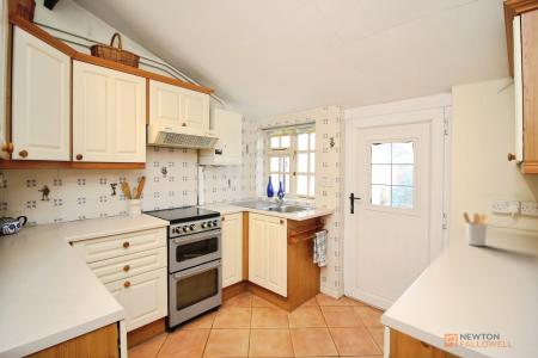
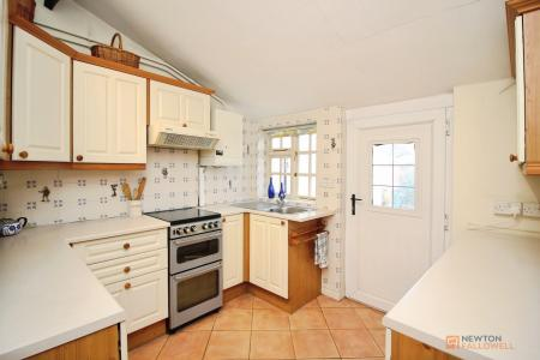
- utensil holder [461,211,493,247]
